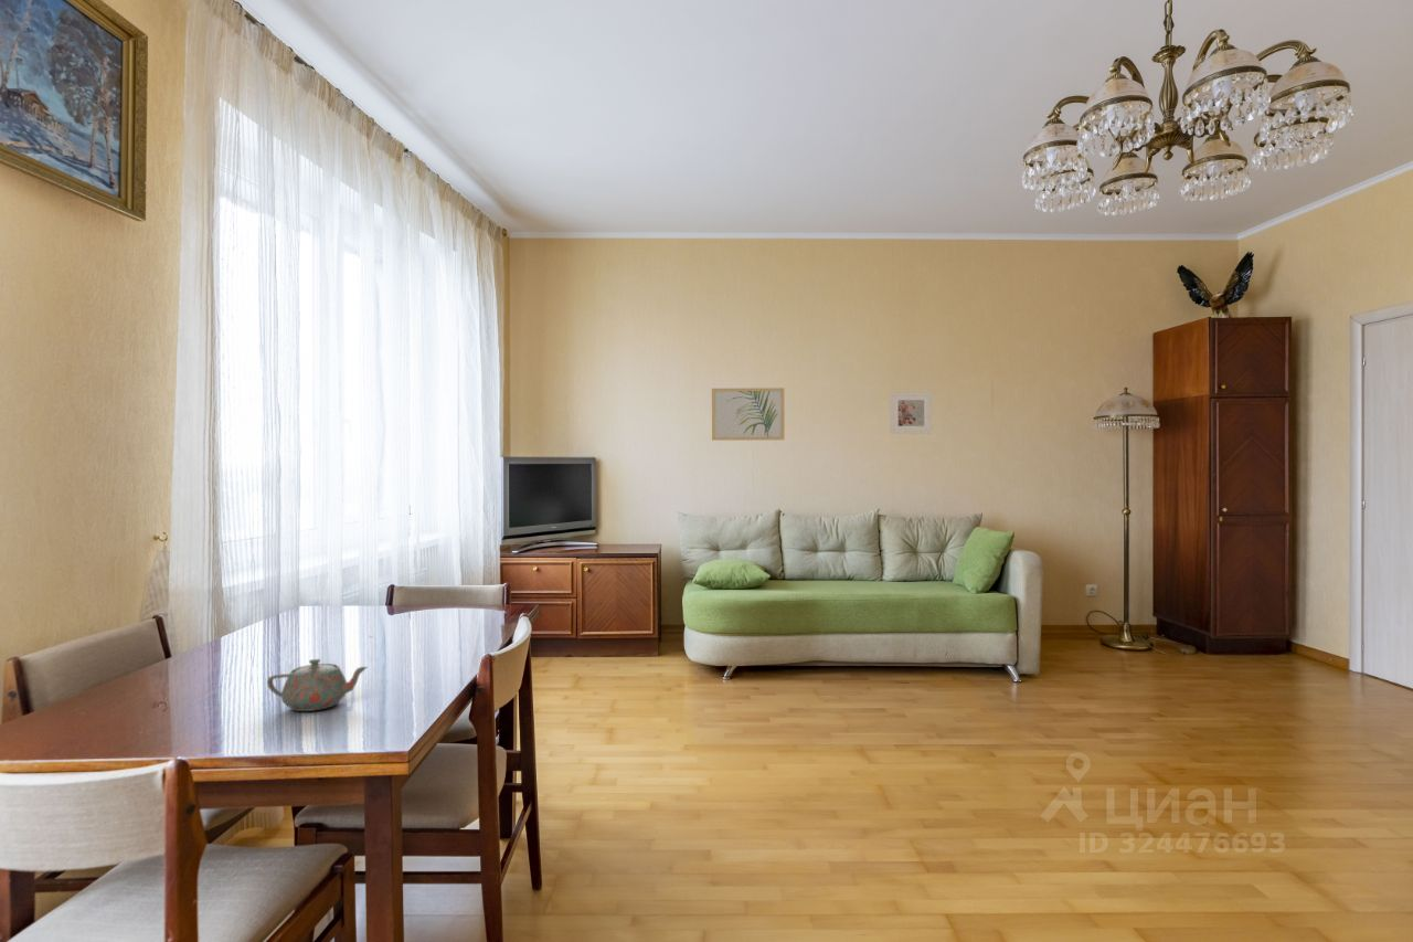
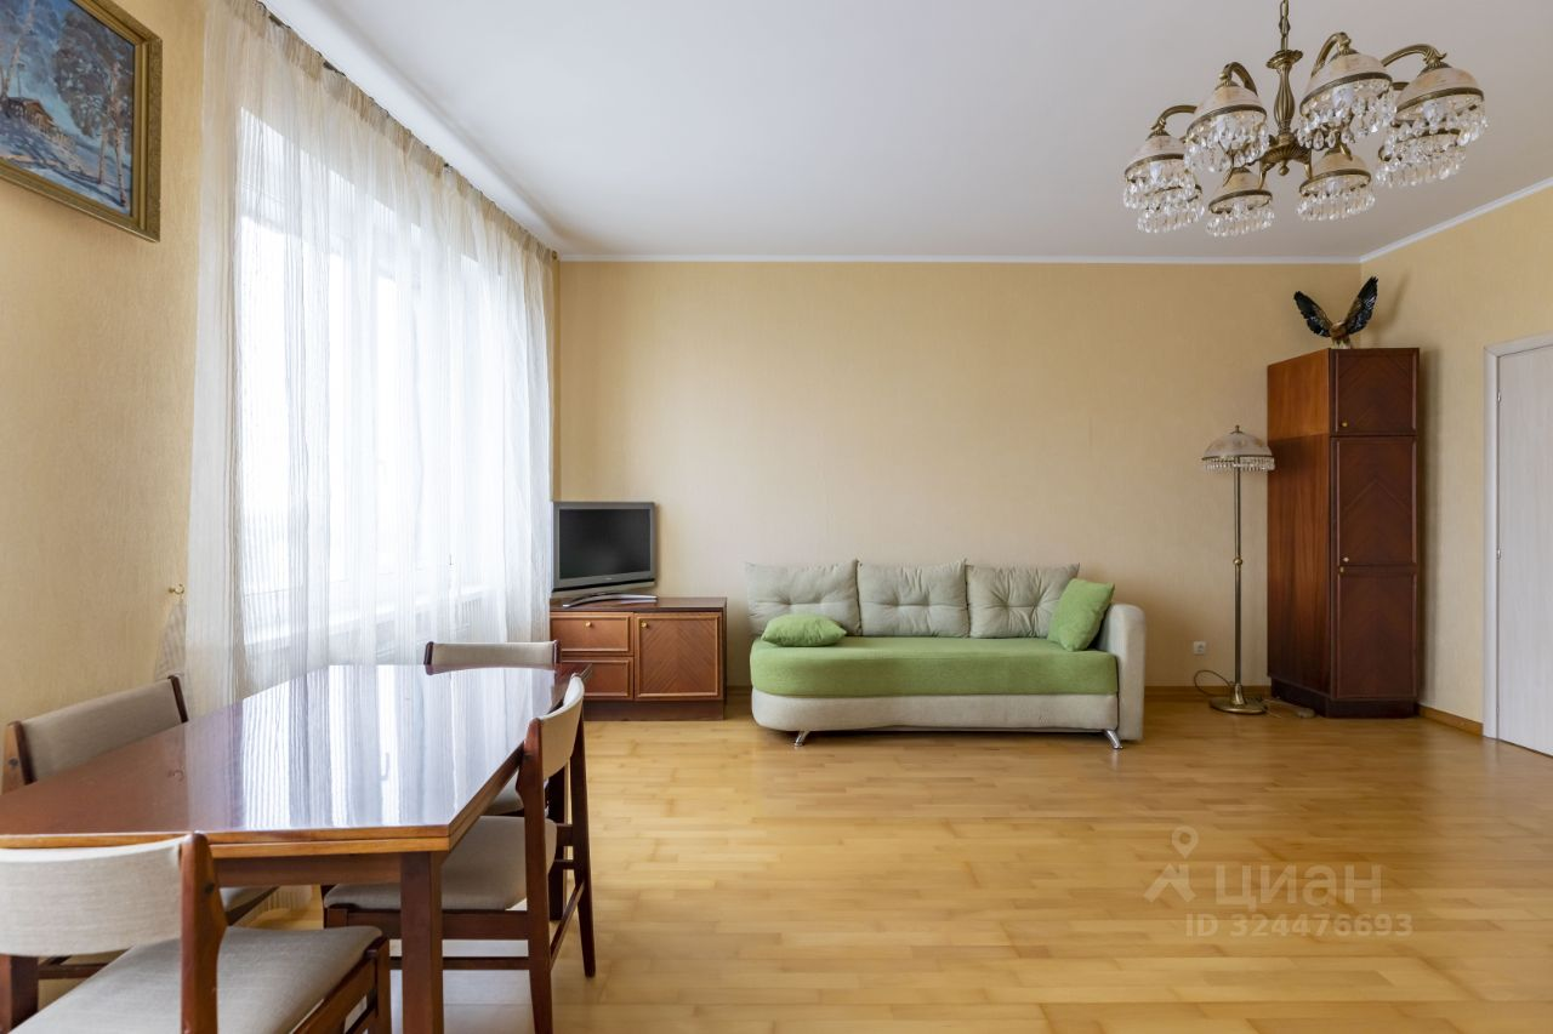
- teapot [266,658,369,712]
- wall art [711,387,786,442]
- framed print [889,391,933,435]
